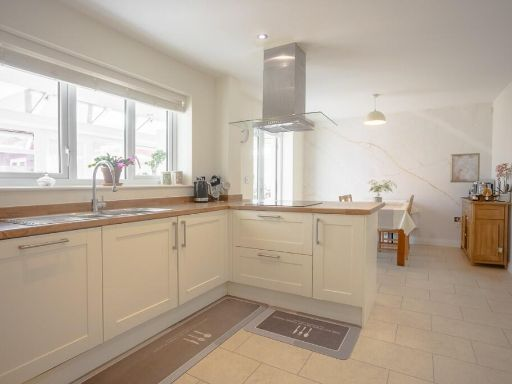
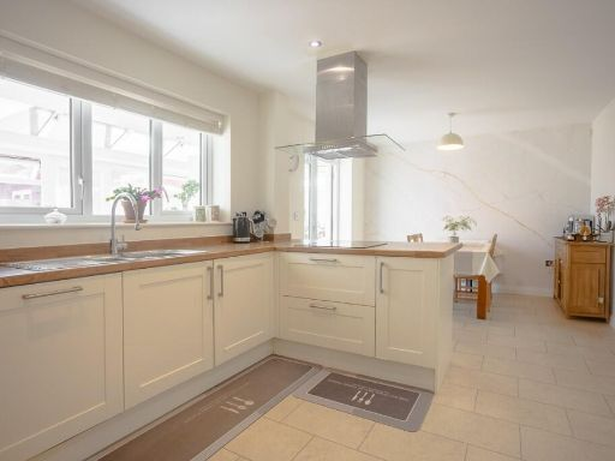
- wall art [449,152,481,183]
